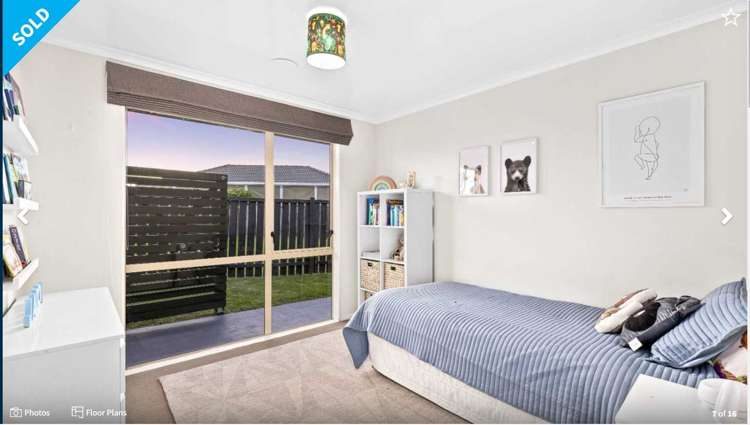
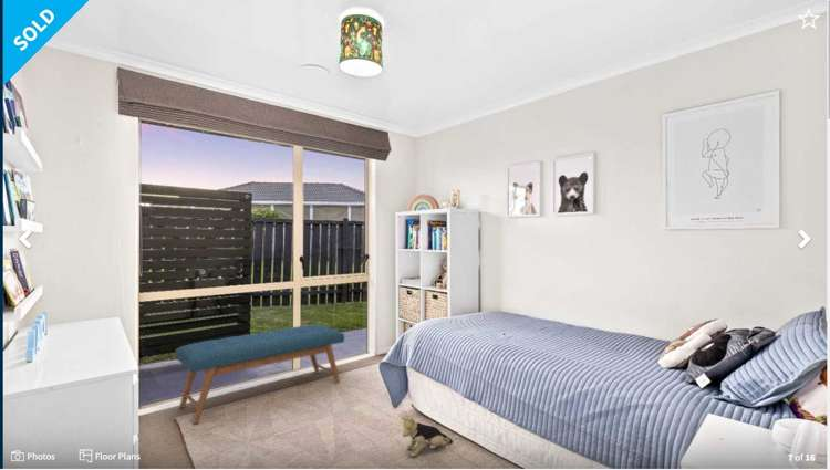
+ bench [174,324,345,425]
+ plush toy [400,417,454,458]
